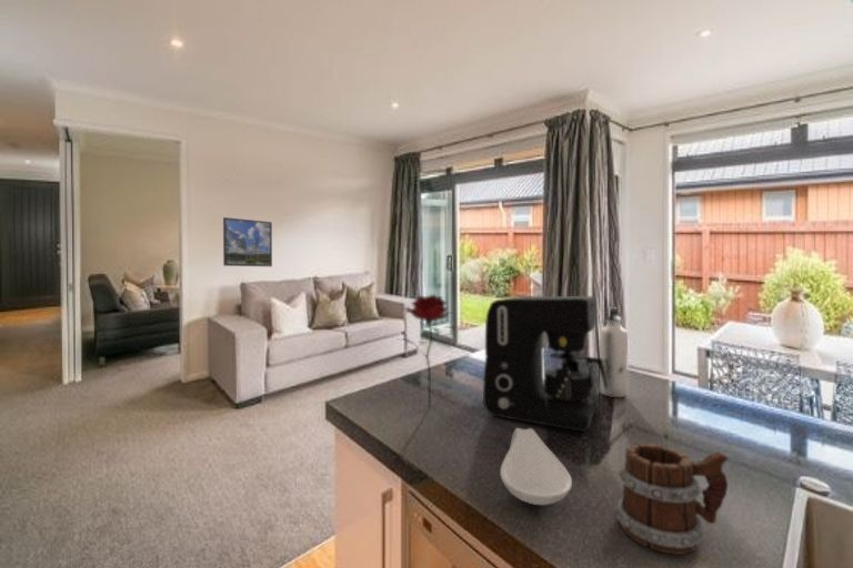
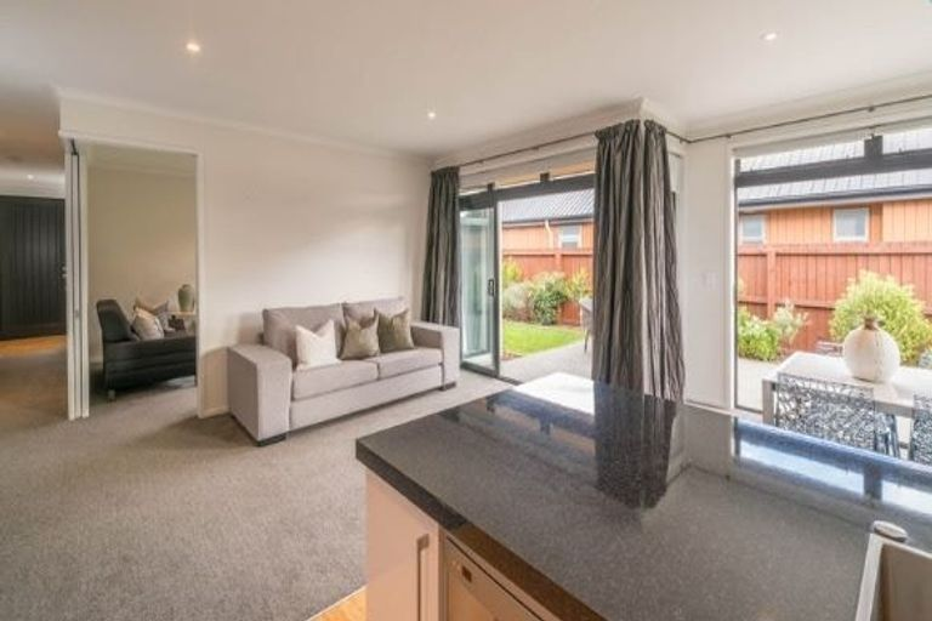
- mug [613,443,730,556]
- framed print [222,216,273,267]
- water bottle [600,306,629,398]
- flower [398,294,458,409]
- coffee maker [482,295,608,433]
- spoon rest [500,427,573,506]
